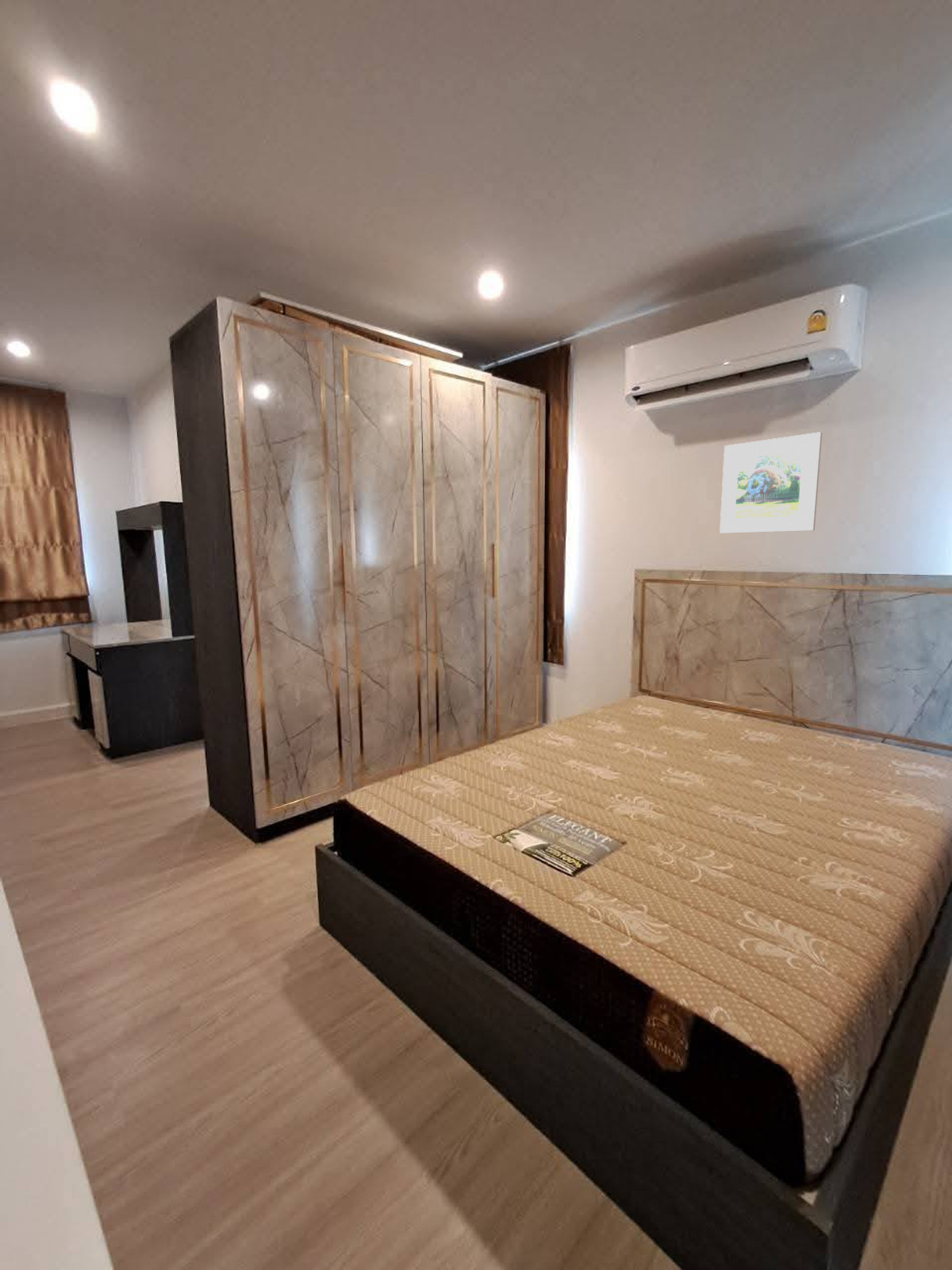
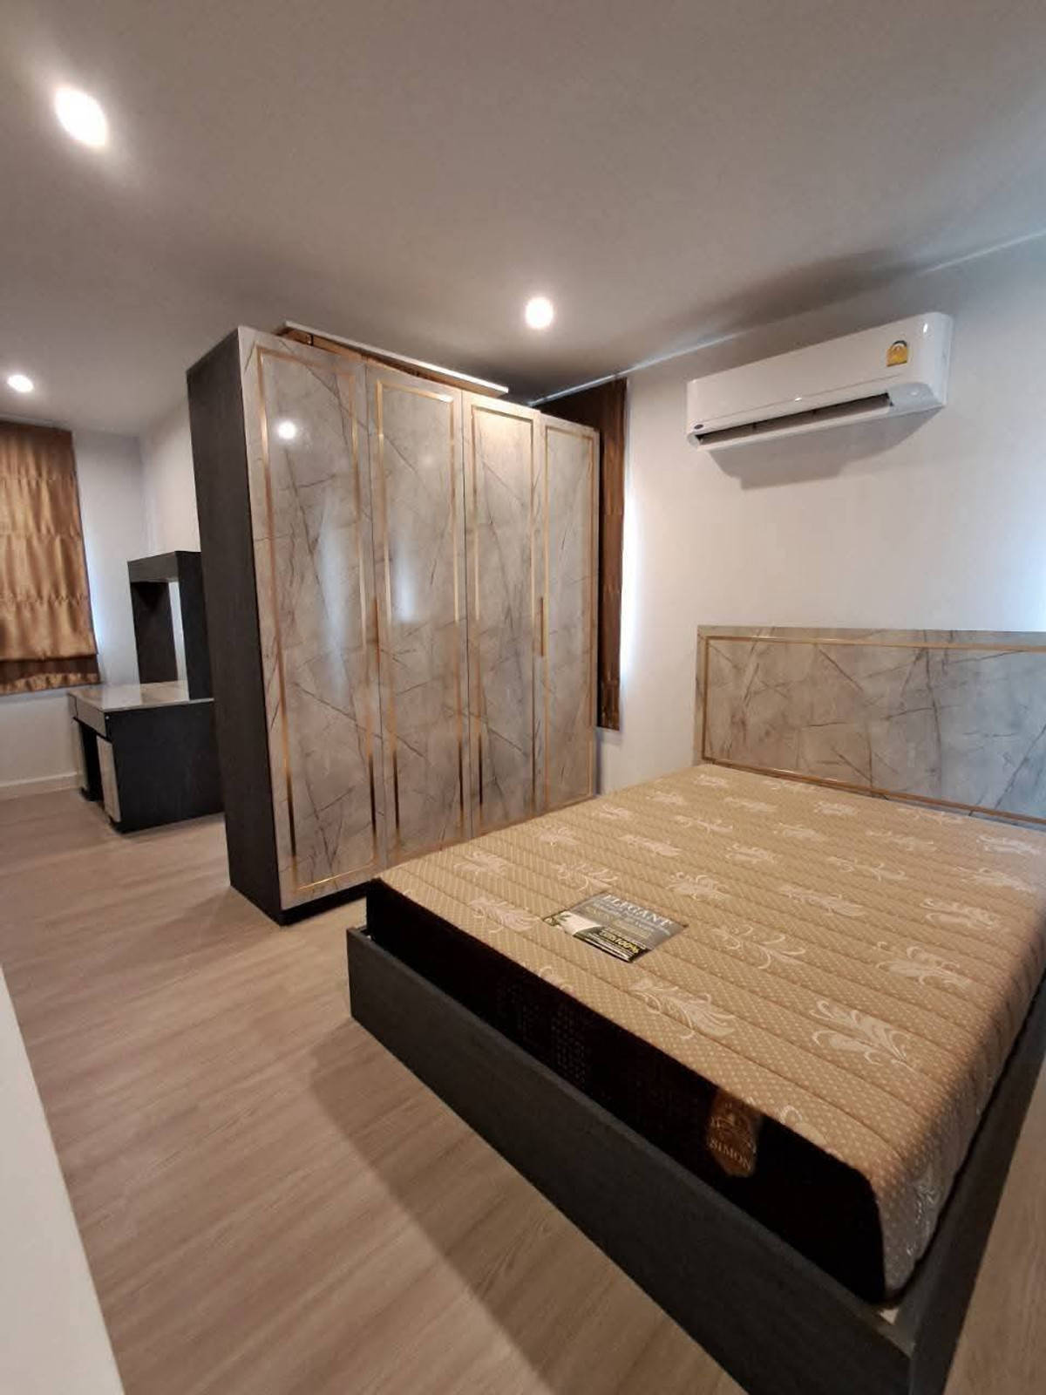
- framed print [719,431,823,534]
